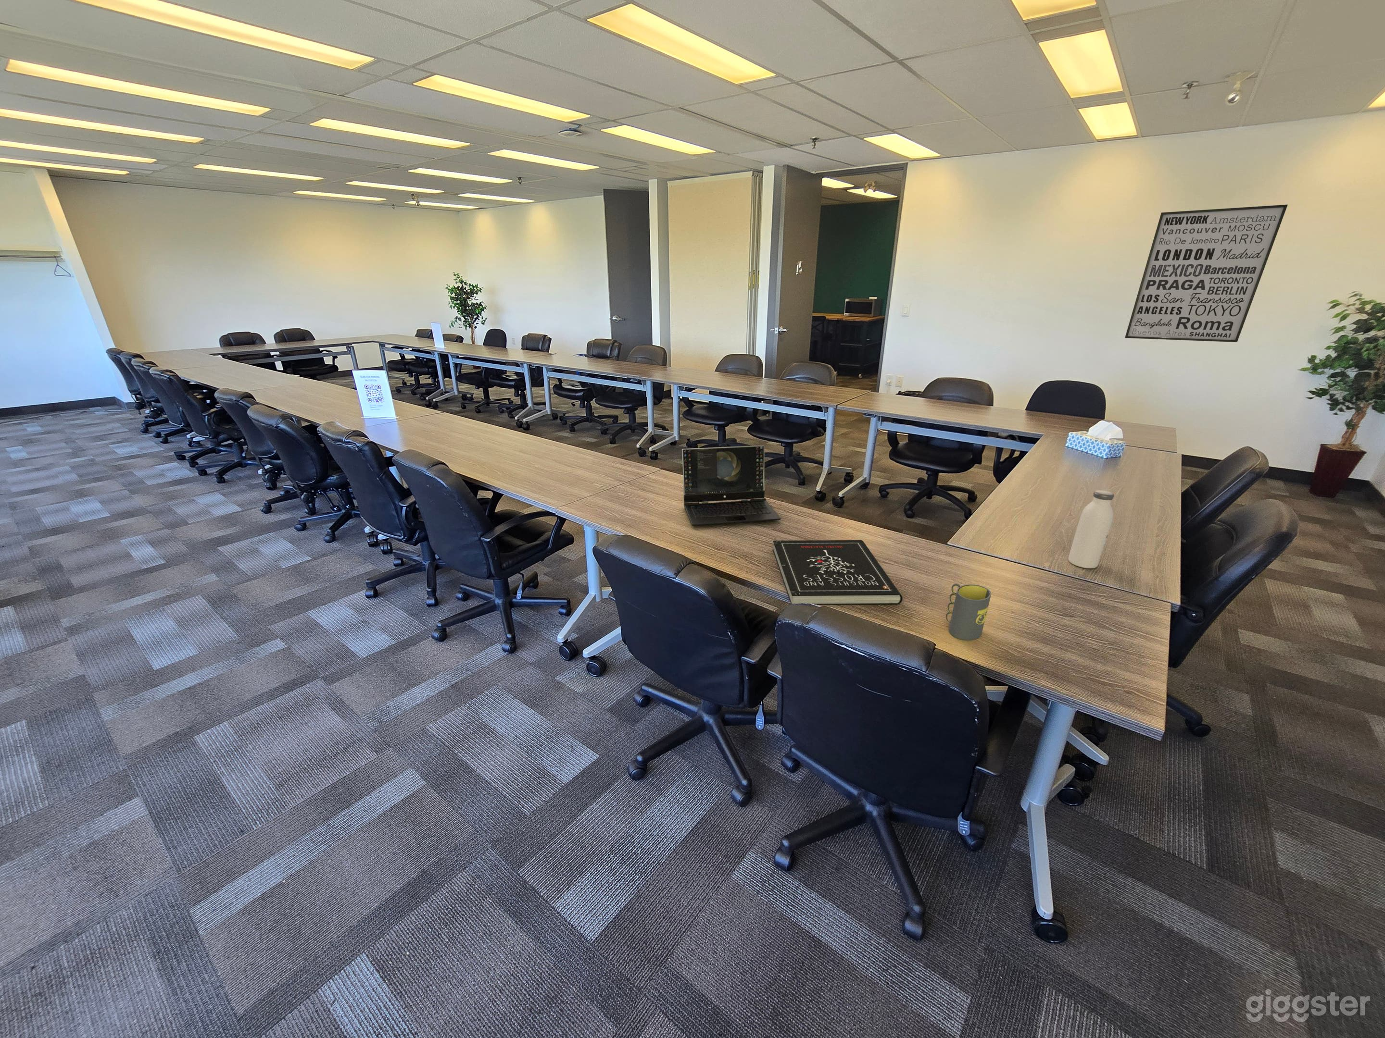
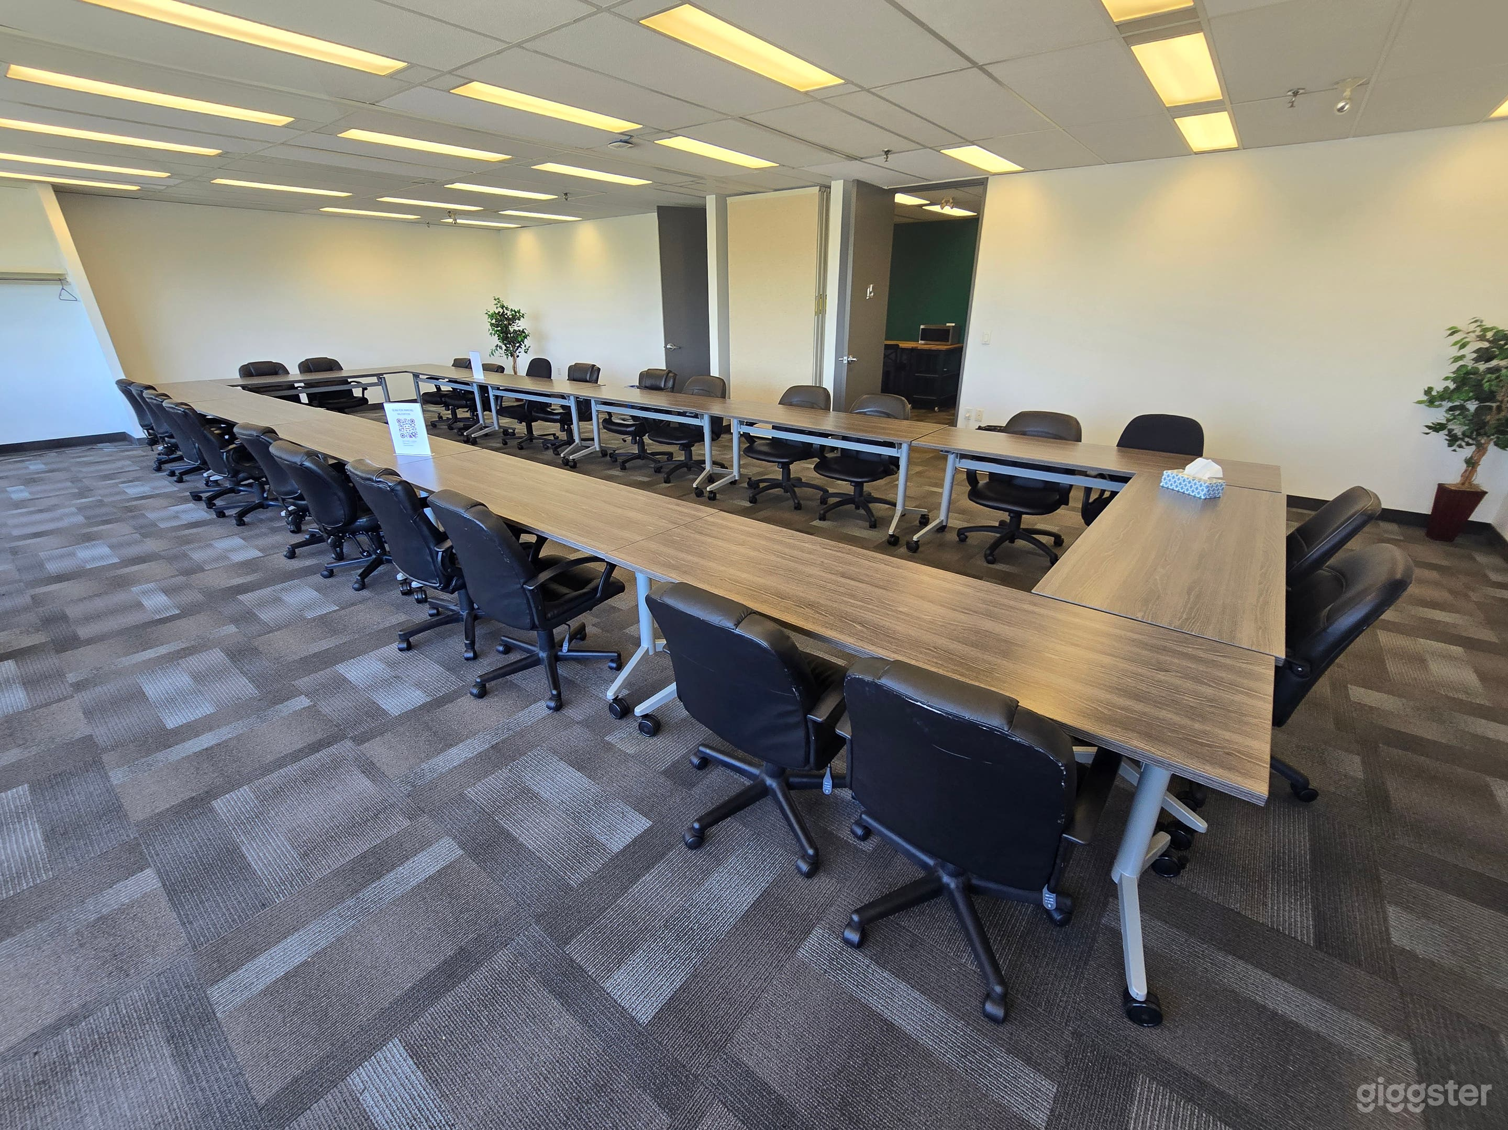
- wall art [1124,204,1288,342]
- mug [946,583,991,641]
- water bottle [1068,490,1115,569]
- laptop [682,445,781,527]
- book [772,540,903,605]
